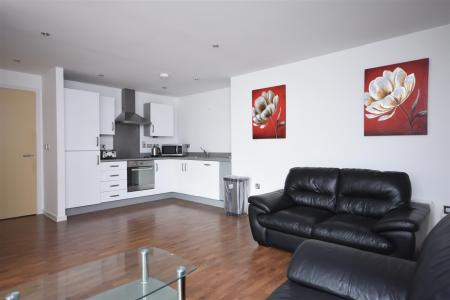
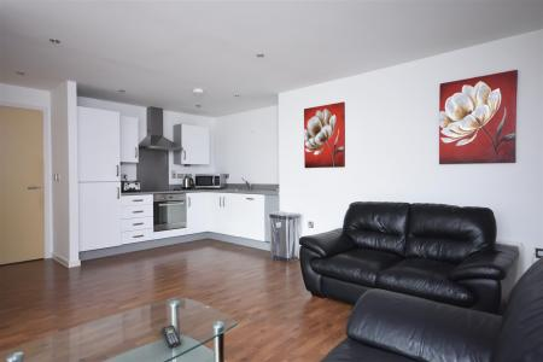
+ remote control [160,323,182,349]
